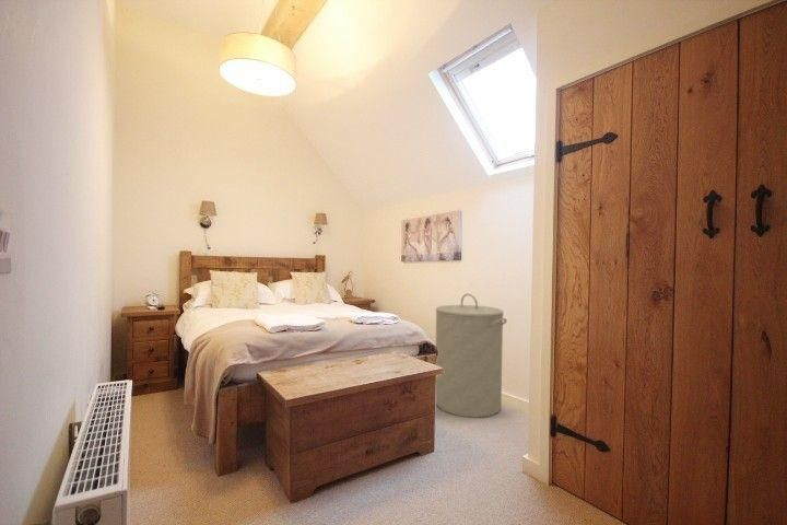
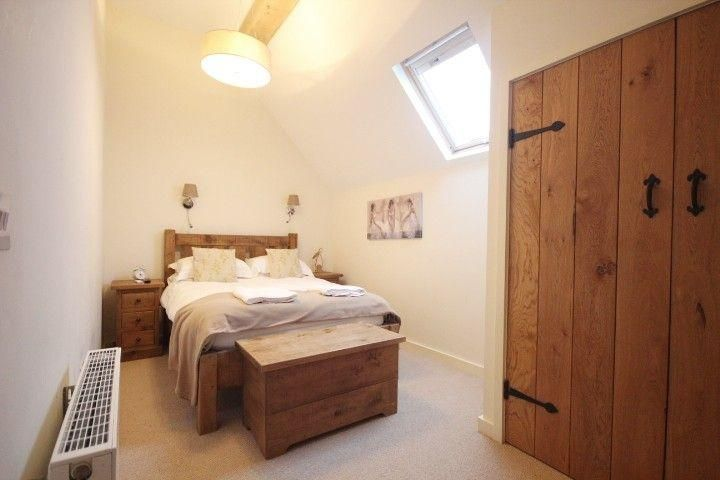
- laundry hamper [435,292,508,419]
